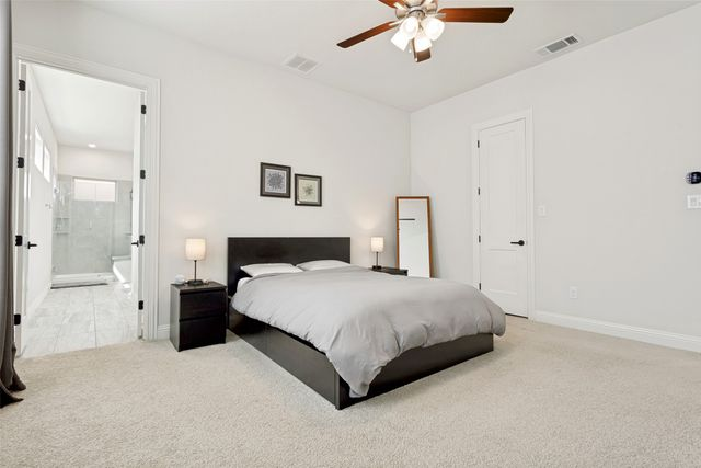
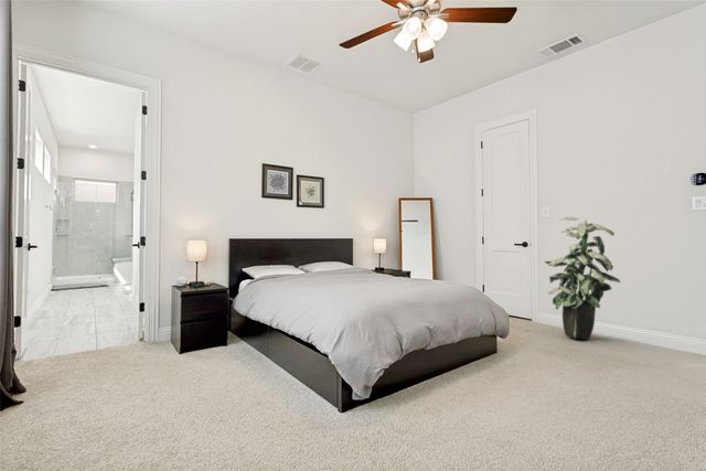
+ indoor plant [543,216,621,341]
